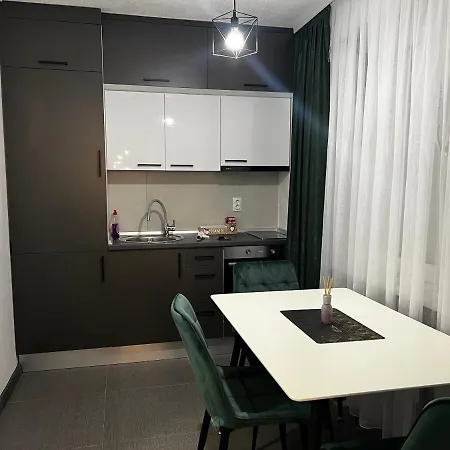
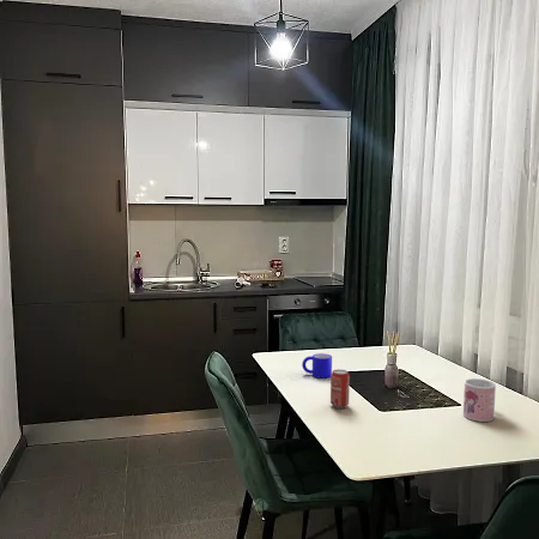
+ beverage can [329,369,351,410]
+ mug [301,352,333,380]
+ mug [462,377,497,423]
